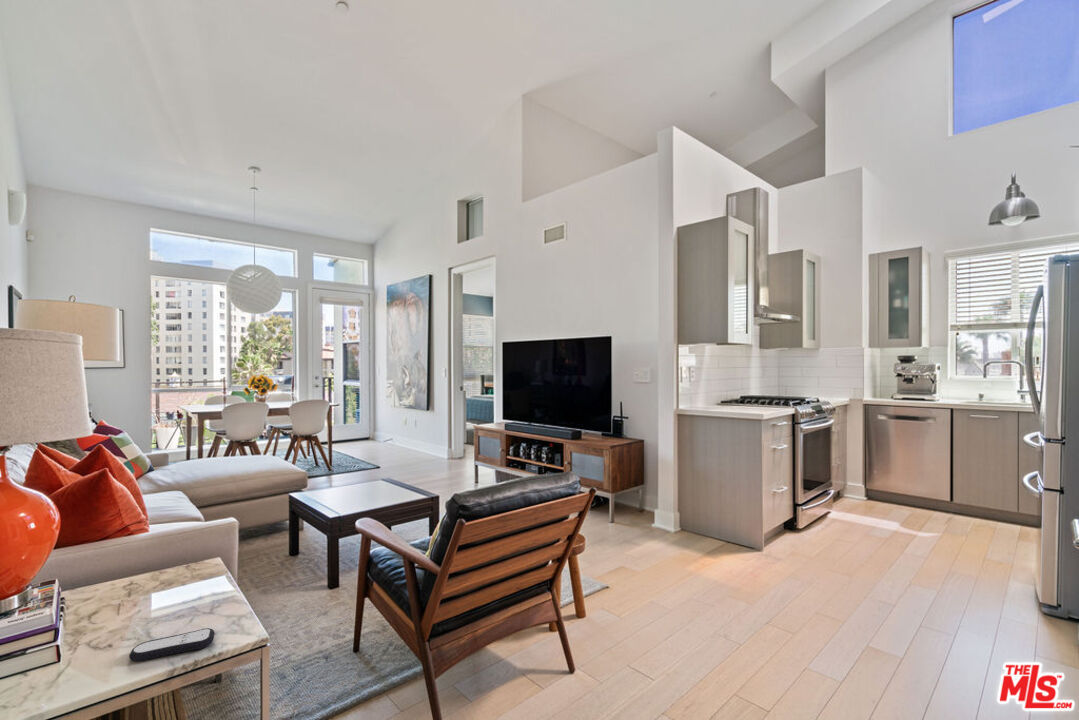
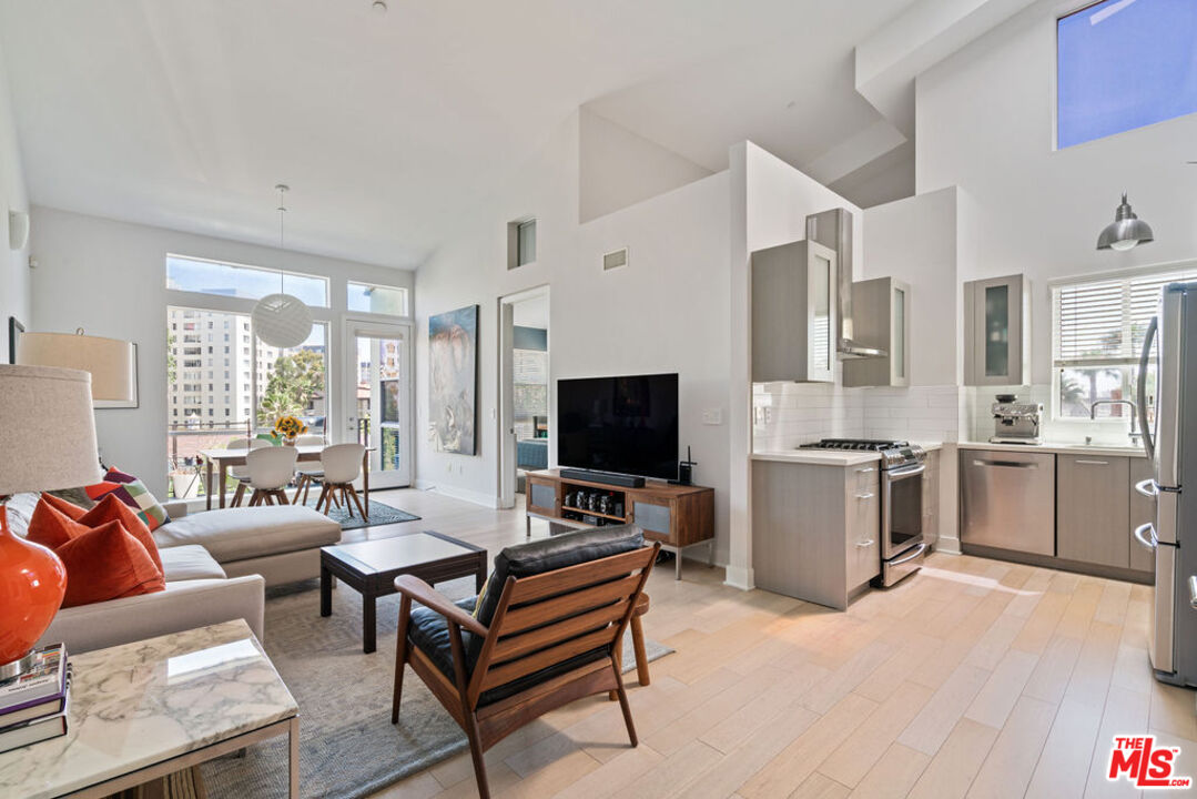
- remote control [128,627,216,662]
